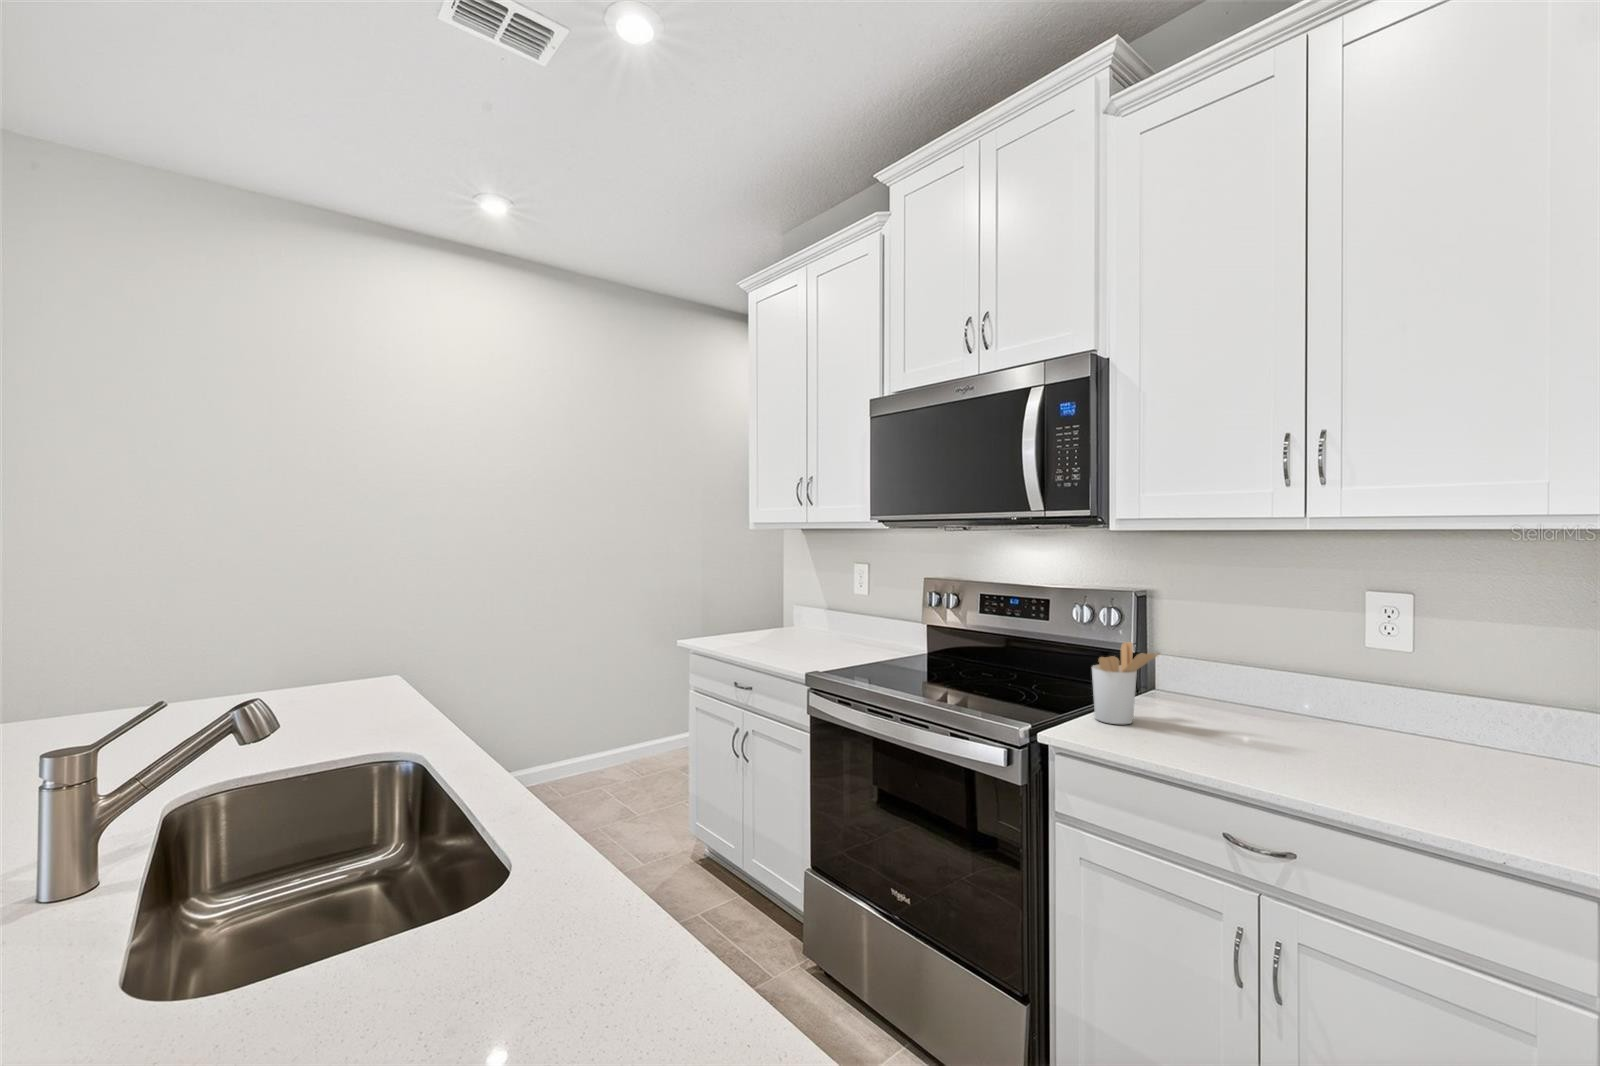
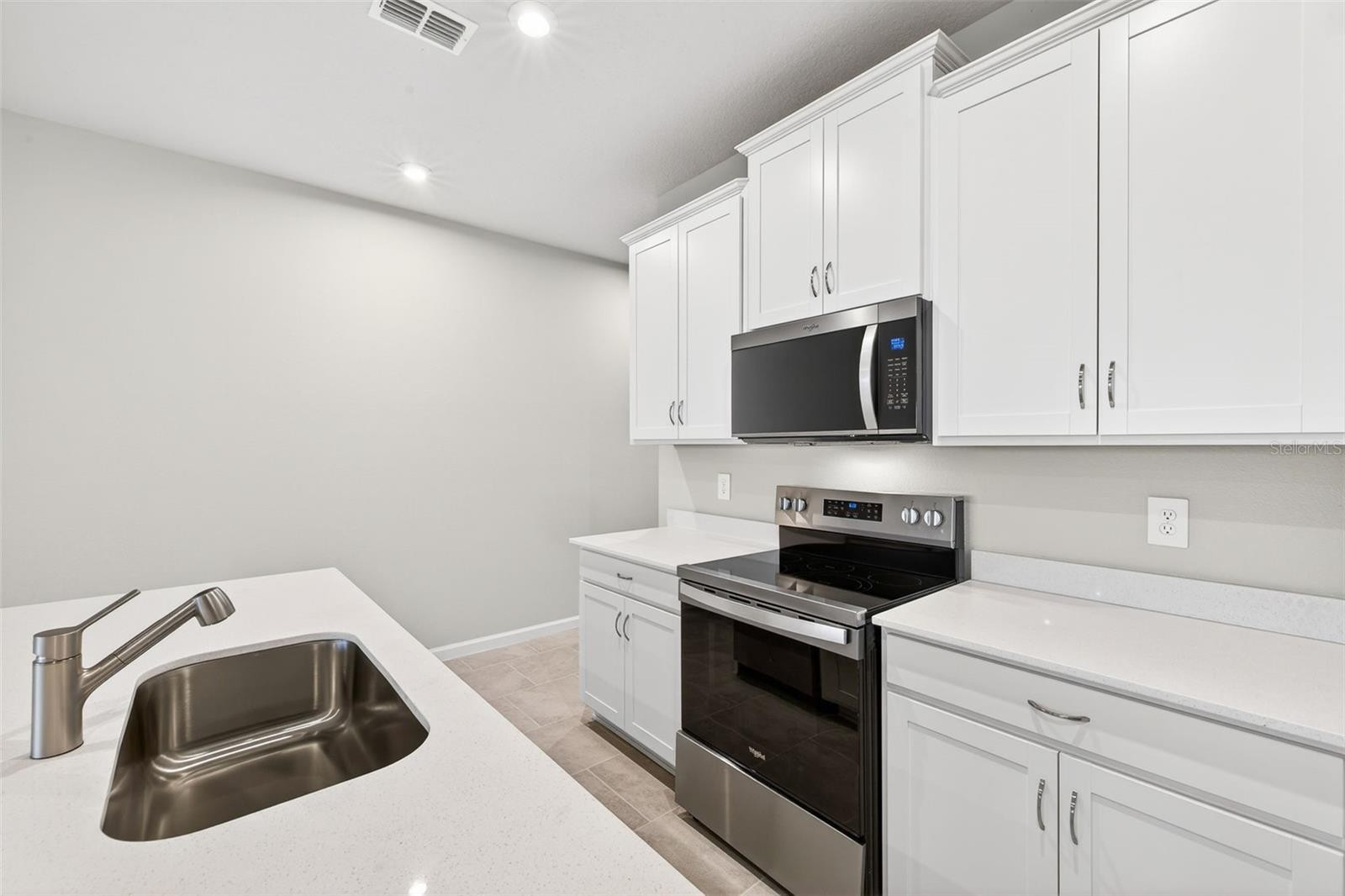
- utensil holder [1091,641,1162,725]
